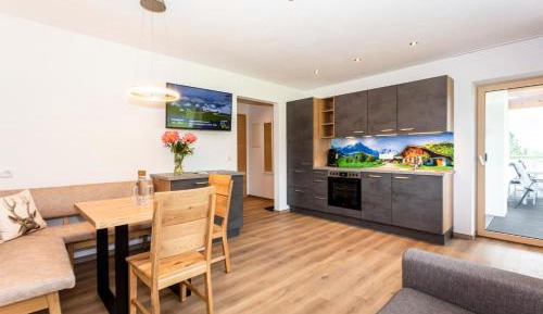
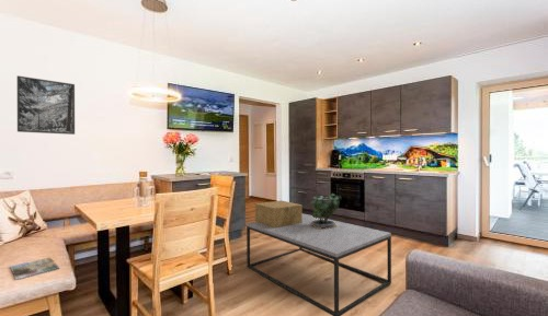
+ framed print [16,74,76,136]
+ potted plant [310,192,342,229]
+ magazine [9,256,61,281]
+ coffee table [246,213,392,316]
+ decorative box [254,200,304,227]
